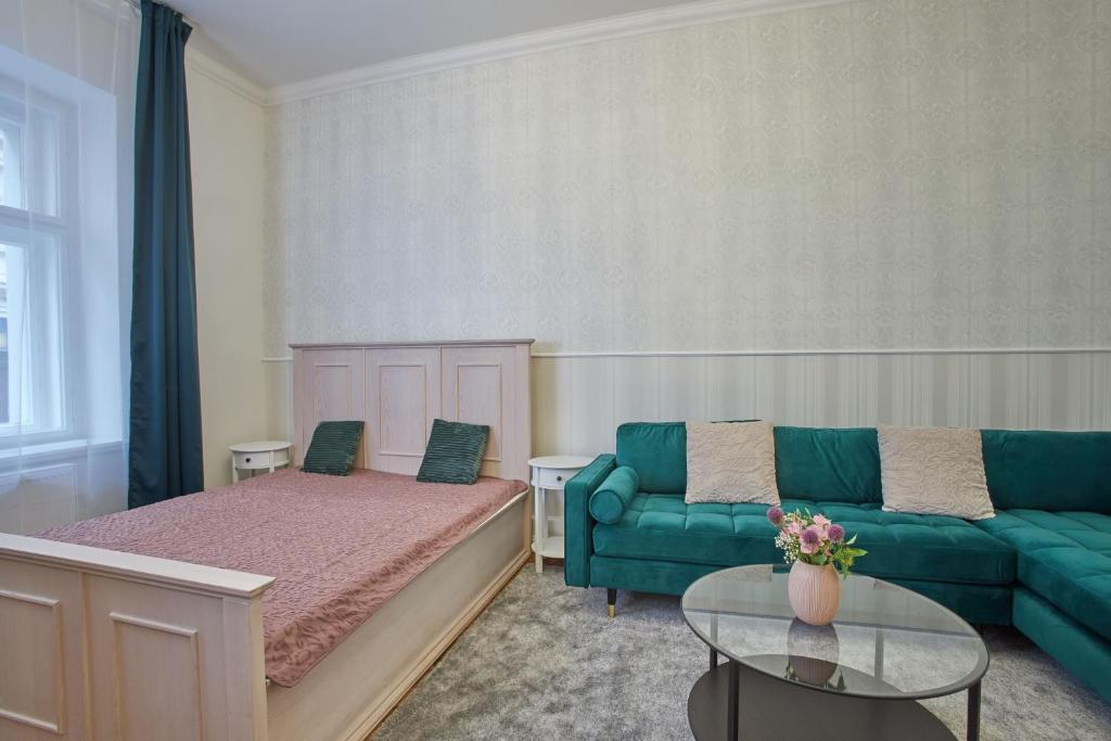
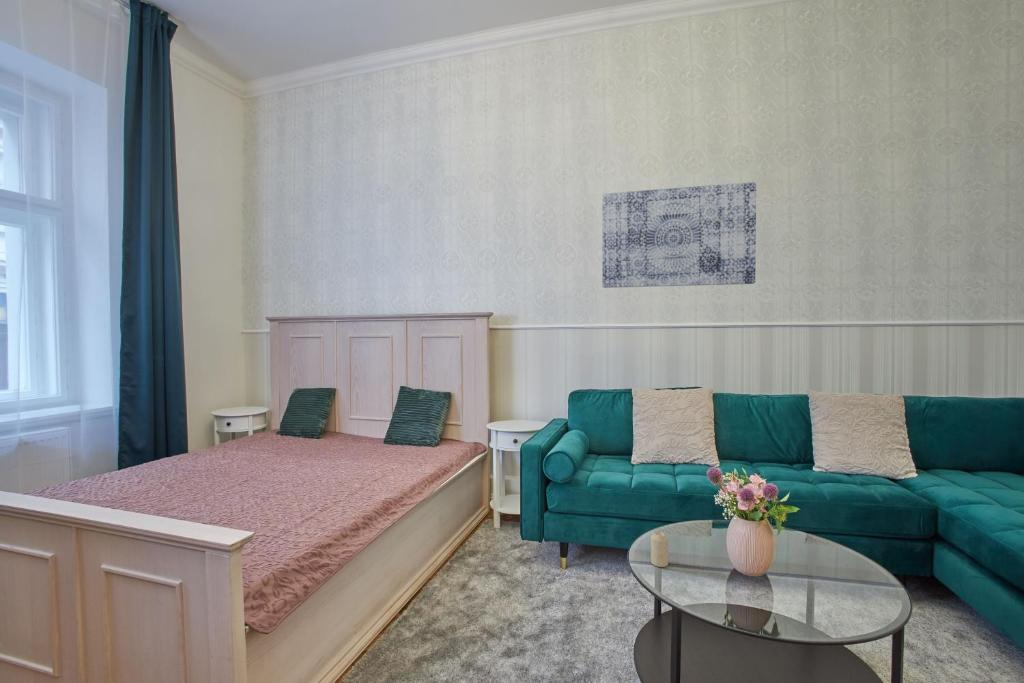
+ wall art [601,181,757,289]
+ candle [650,531,669,568]
